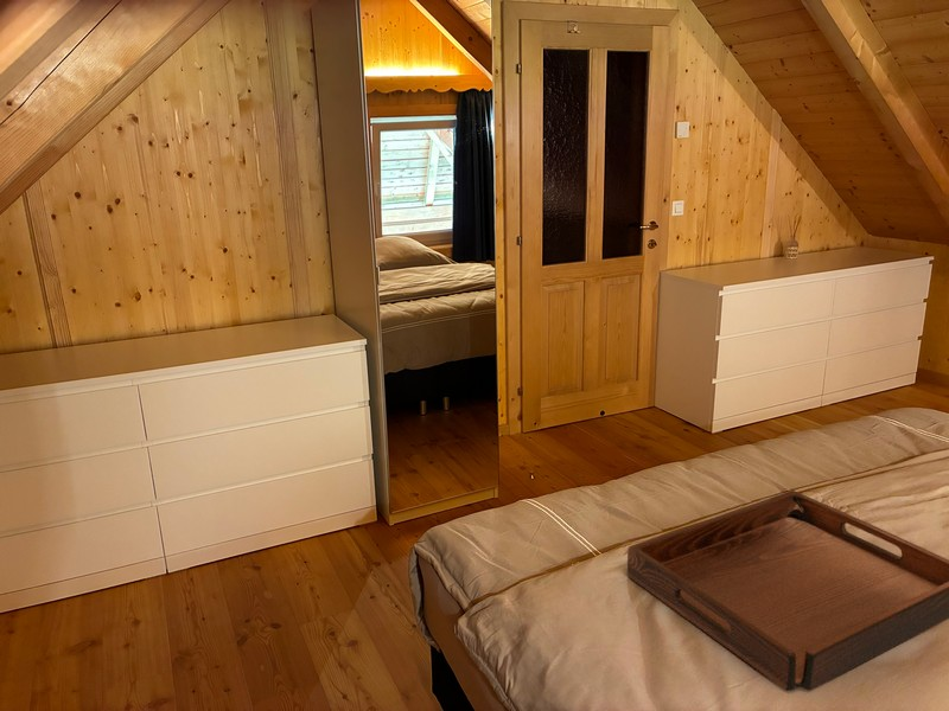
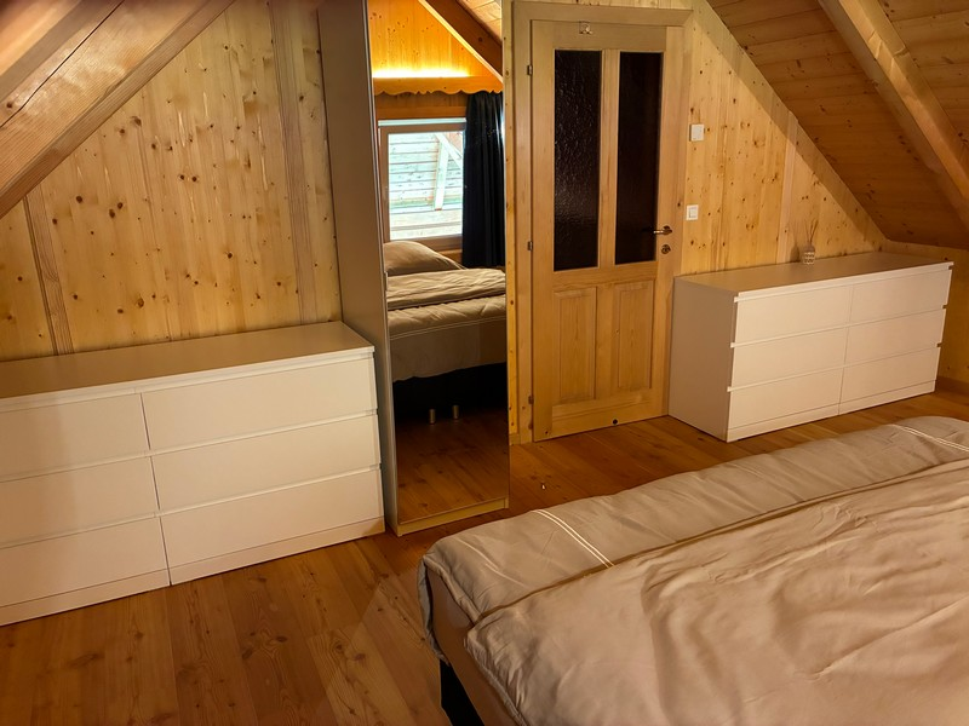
- serving tray [626,489,949,692]
